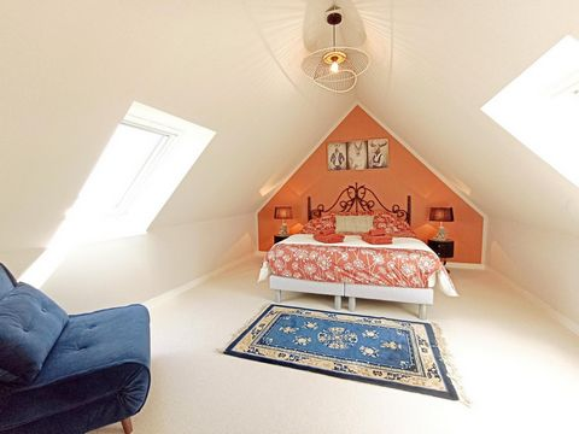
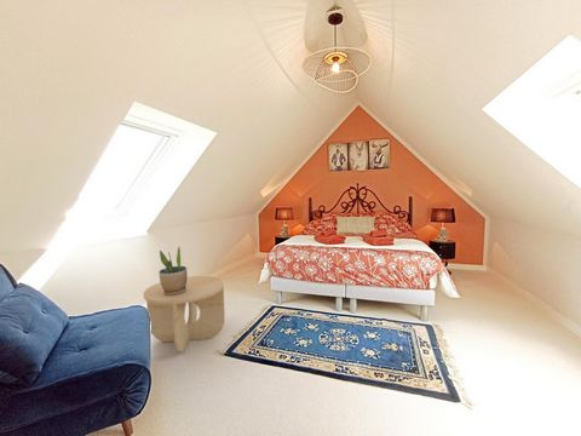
+ side table [143,275,226,354]
+ potted plant [157,246,188,296]
